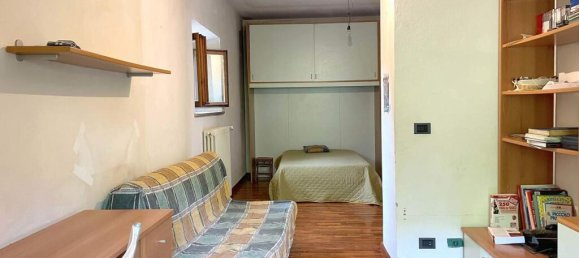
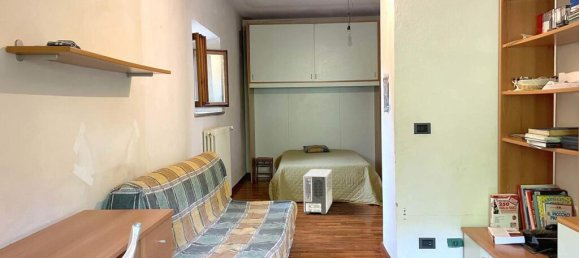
+ air purifier [303,168,333,215]
